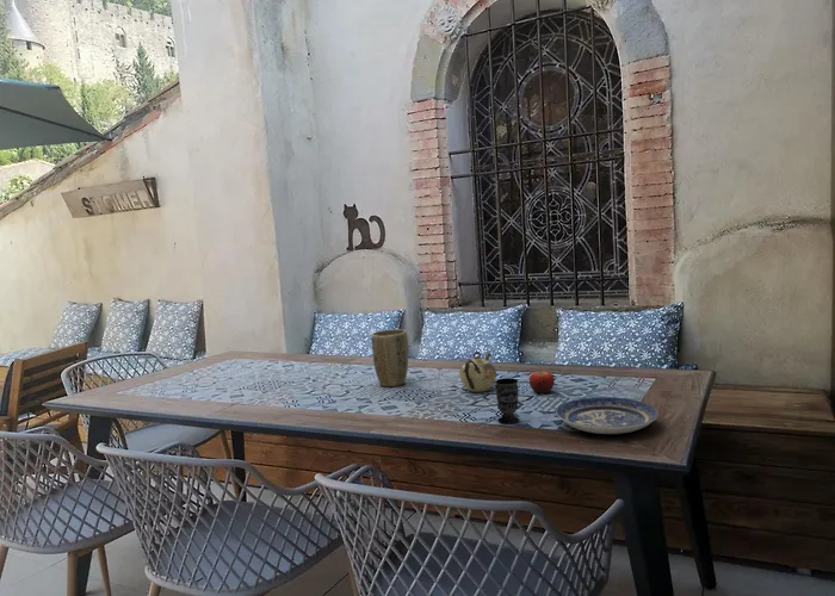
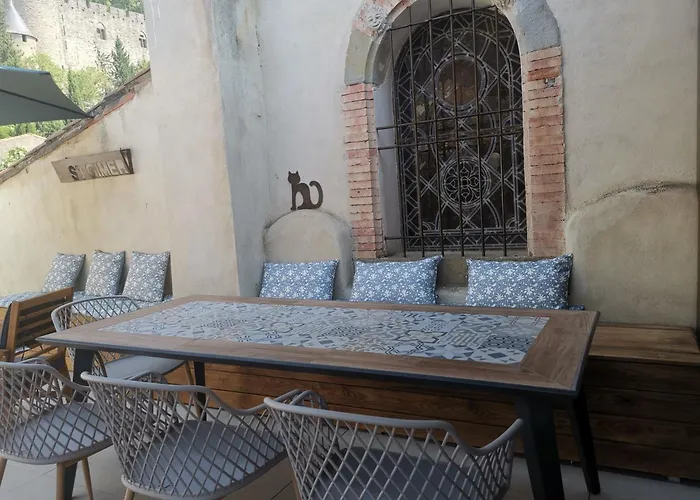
- teapot [458,350,497,393]
- plate [555,396,660,435]
- fruit [528,370,556,395]
- plant pot [371,328,409,387]
- cup [495,377,520,424]
